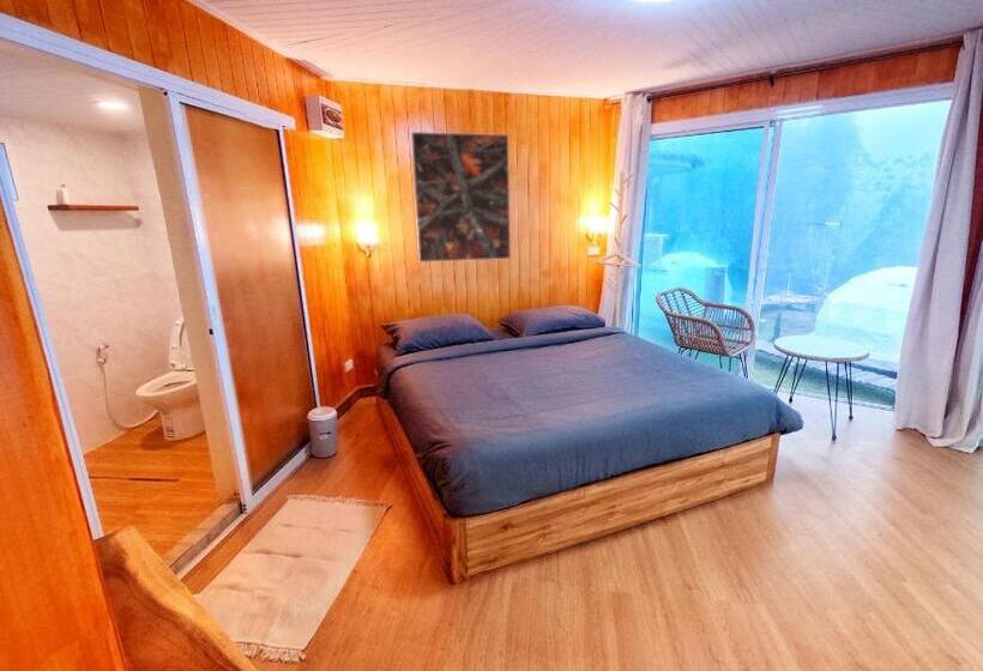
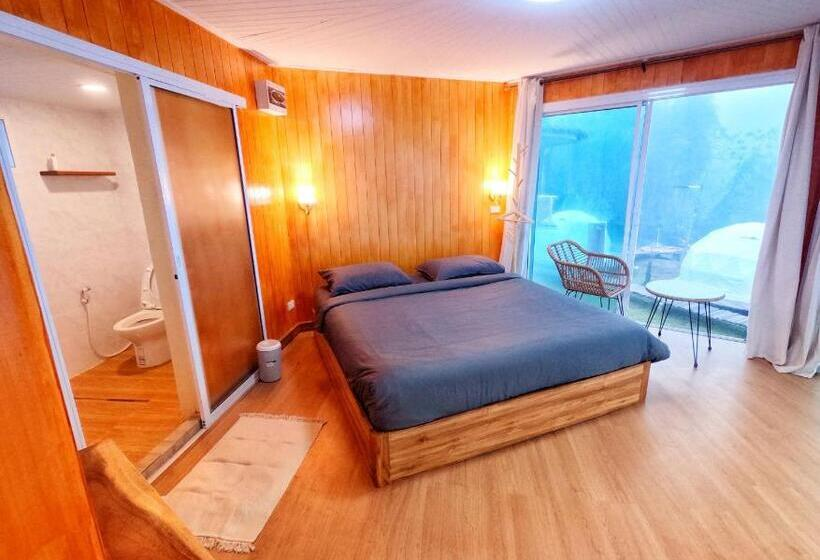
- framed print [410,131,512,264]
